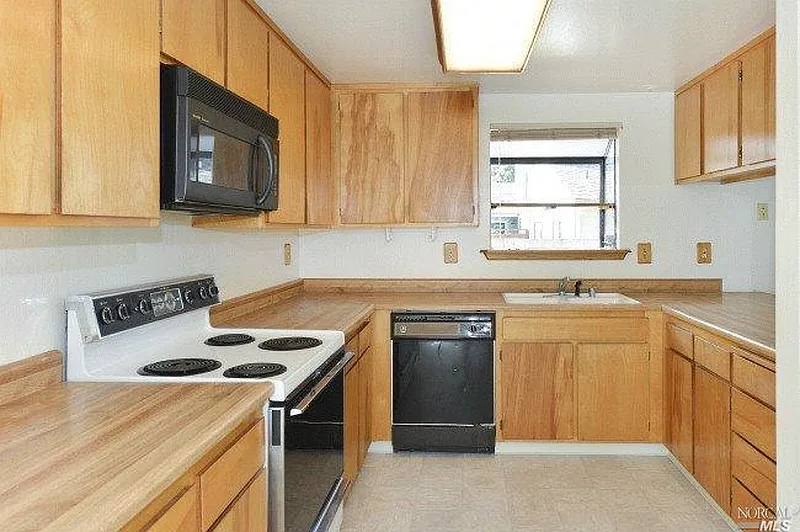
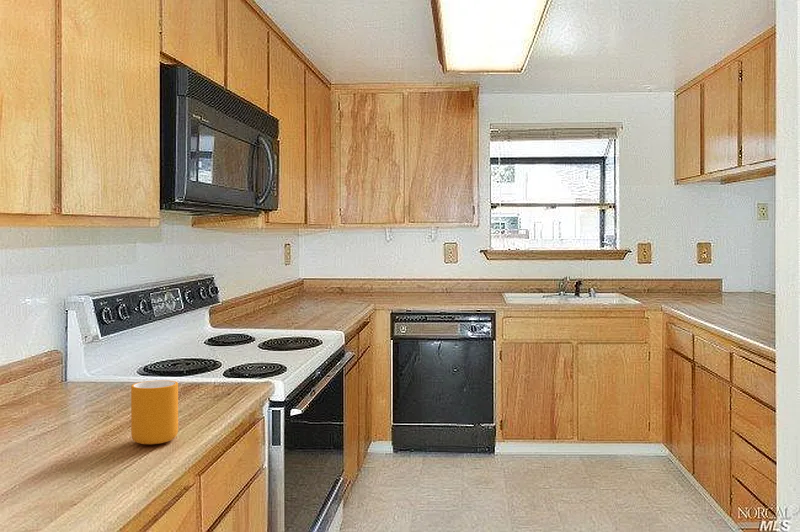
+ mug [130,379,179,445]
